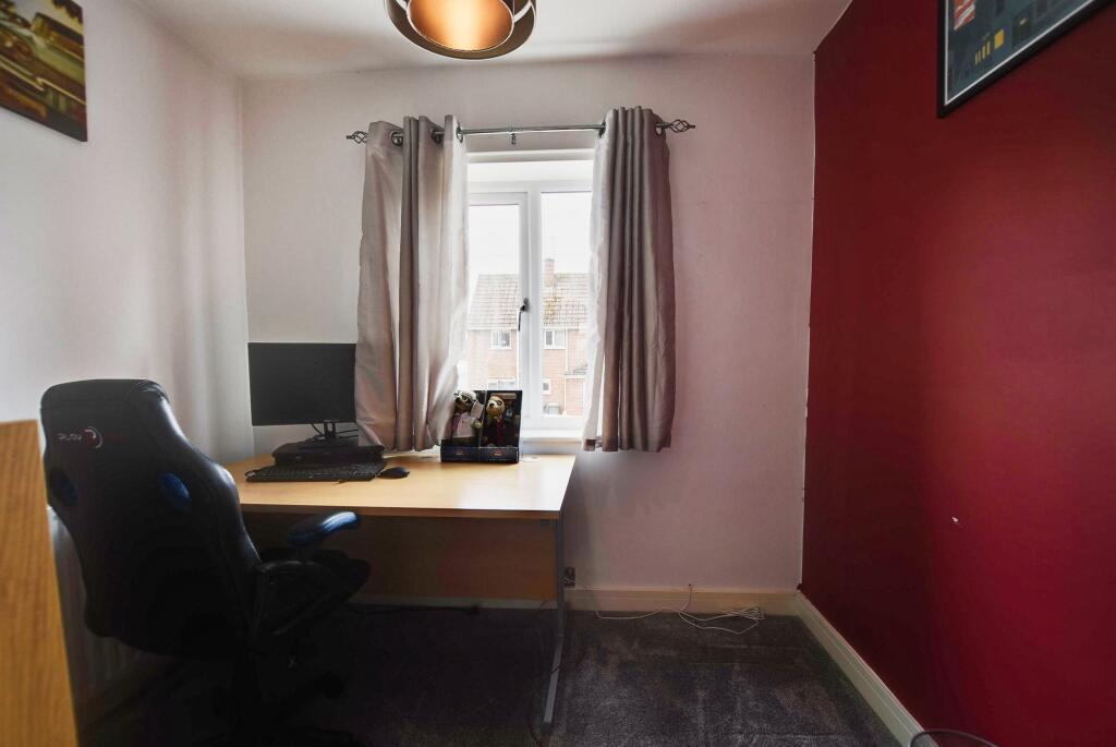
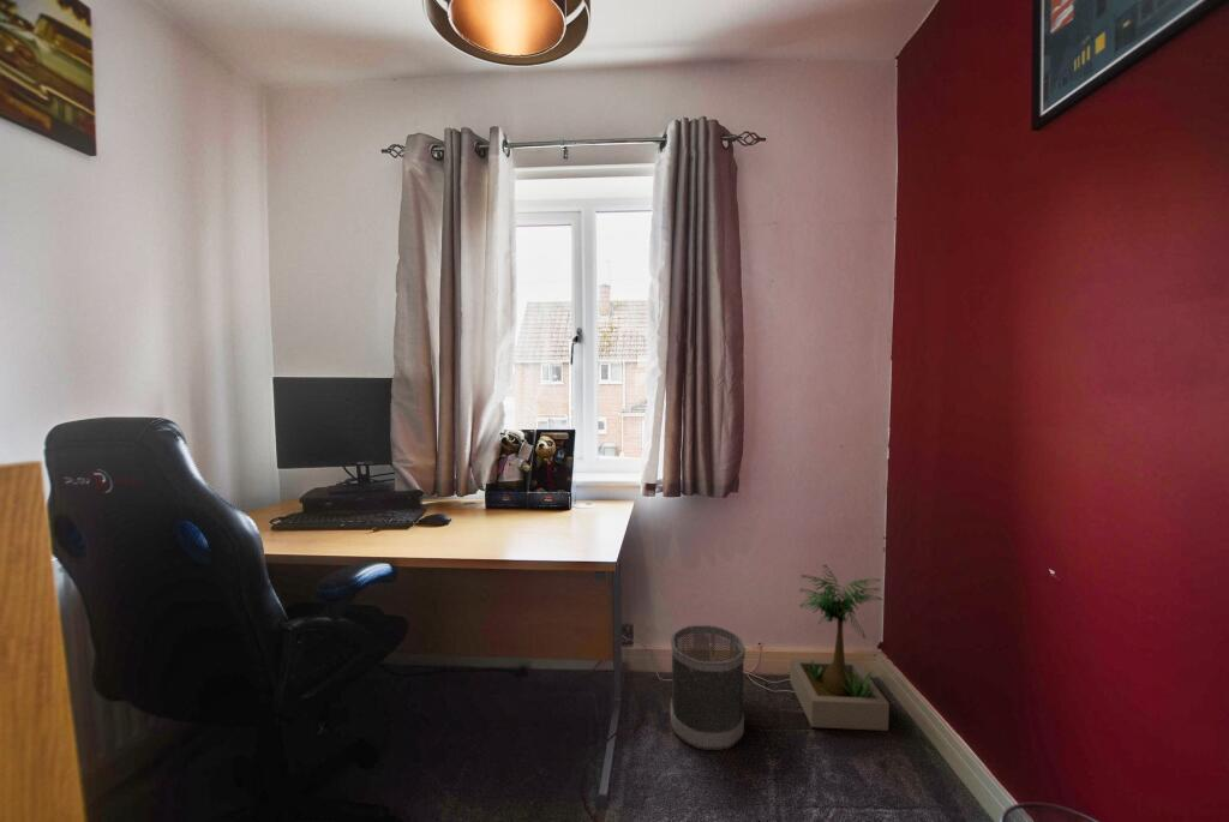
+ potted plant [789,563,891,732]
+ wastebasket [670,624,747,751]
